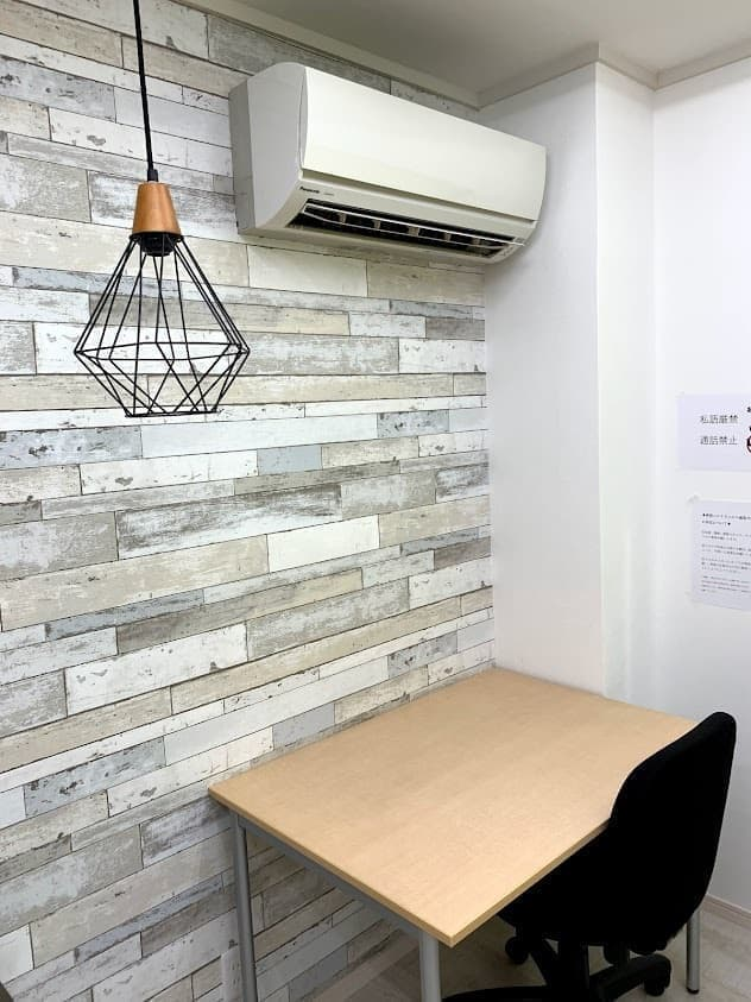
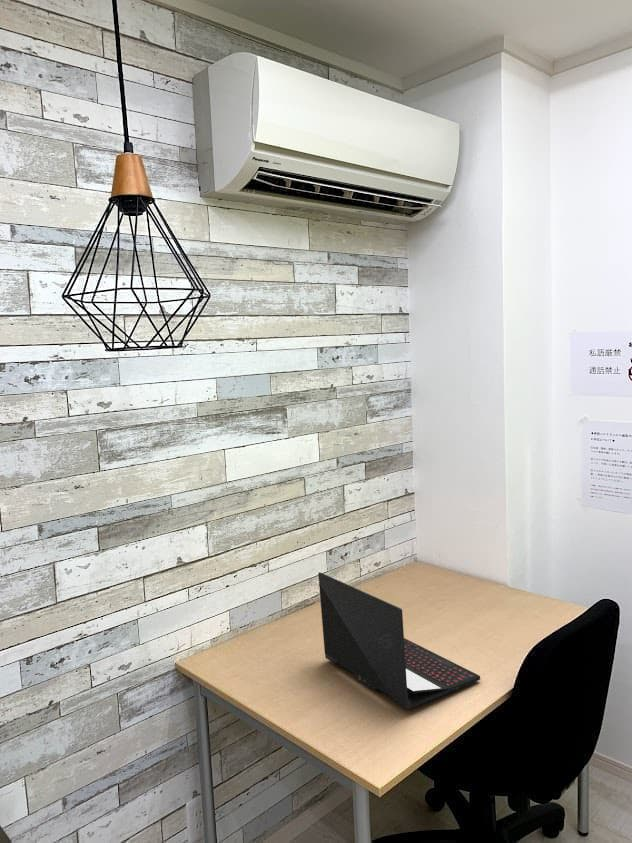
+ laptop [317,571,481,710]
